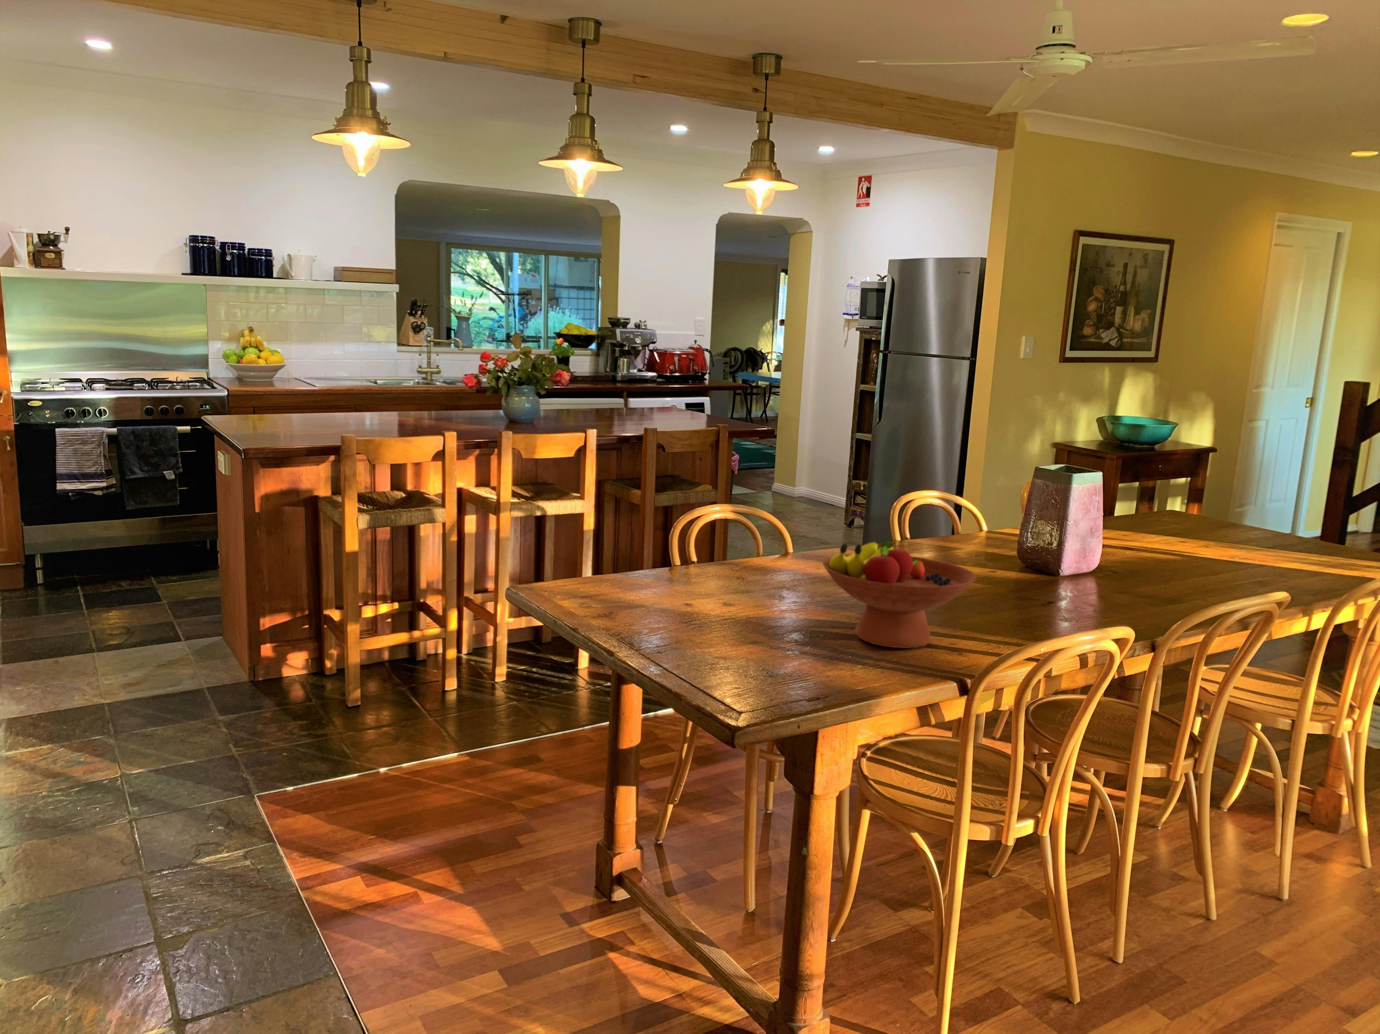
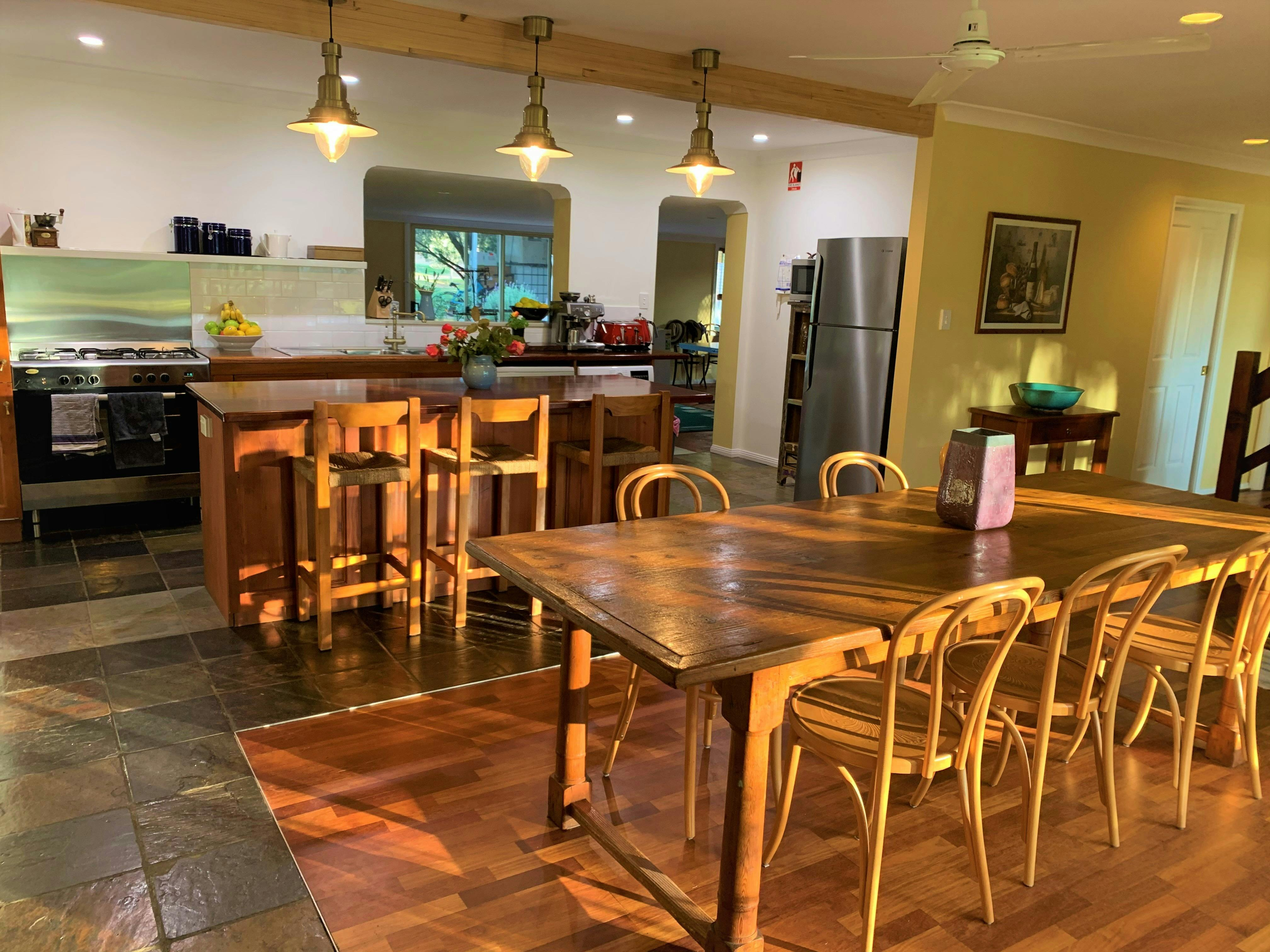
- fruit bowl [823,540,977,648]
